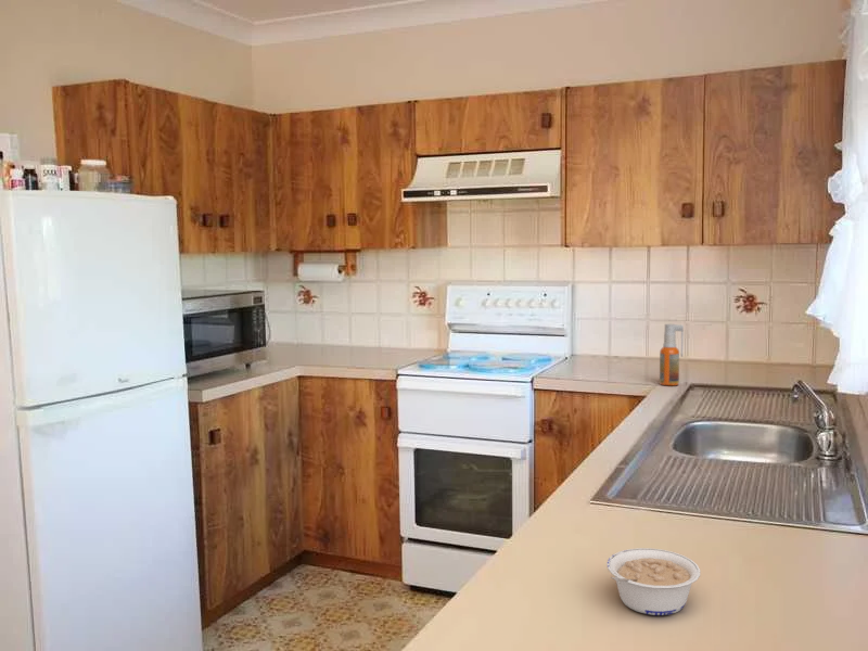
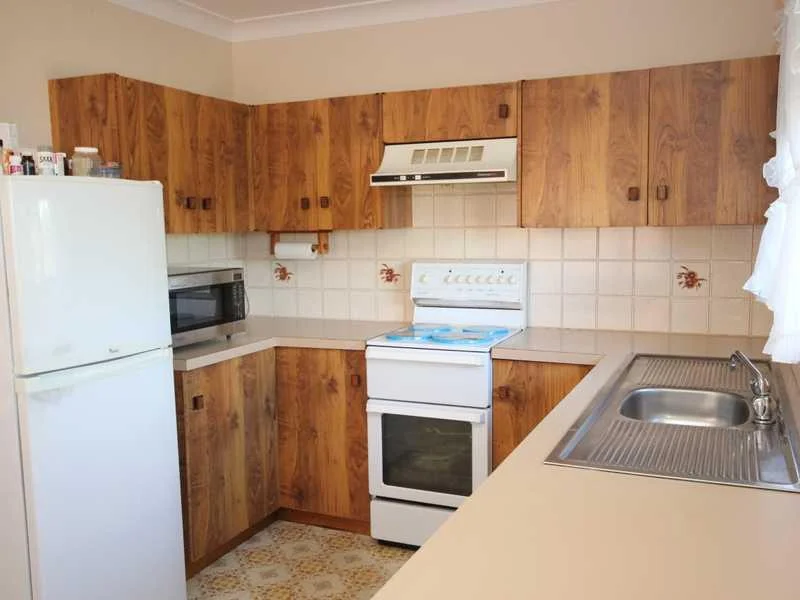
- spray bottle [659,323,685,386]
- legume [605,547,701,616]
